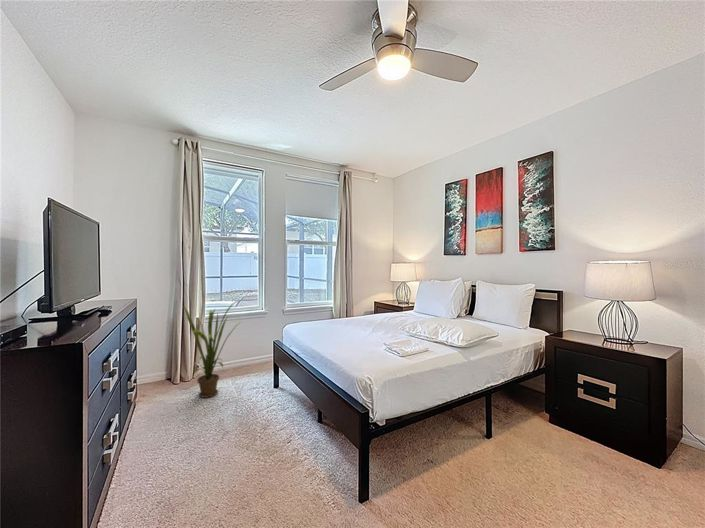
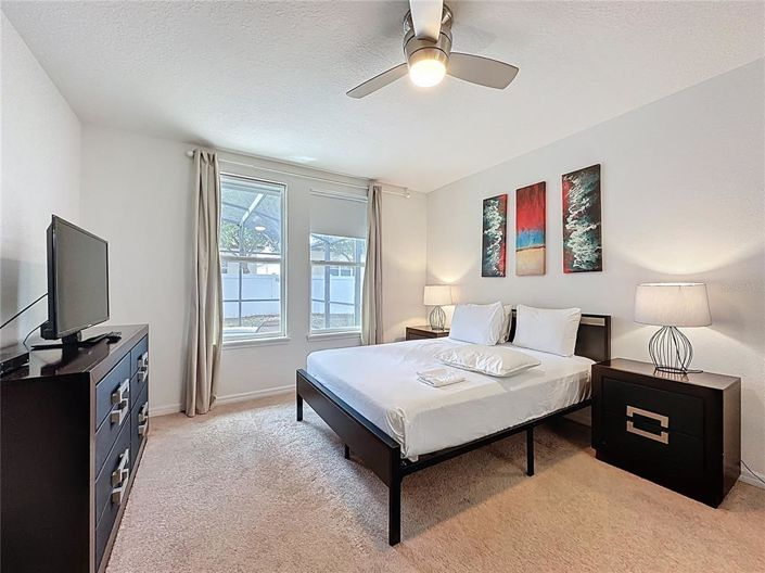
- house plant [182,299,242,399]
